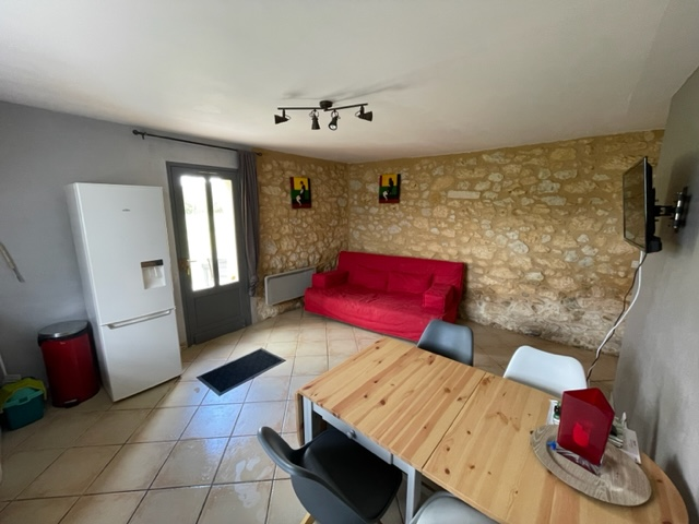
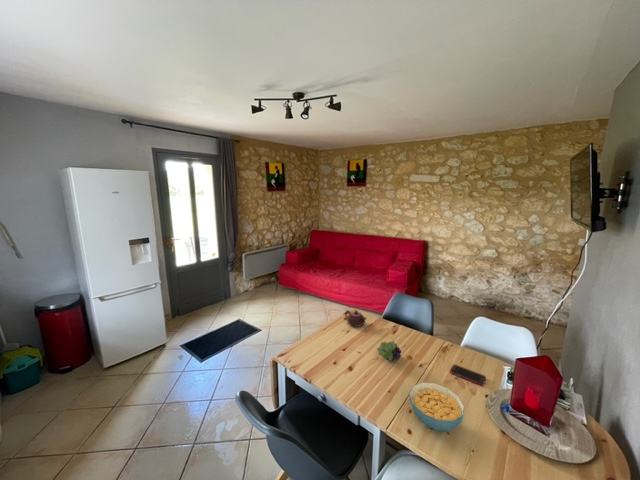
+ fruit [376,340,403,361]
+ cell phone [449,363,487,387]
+ teapot [344,309,368,328]
+ cereal bowl [408,381,465,432]
